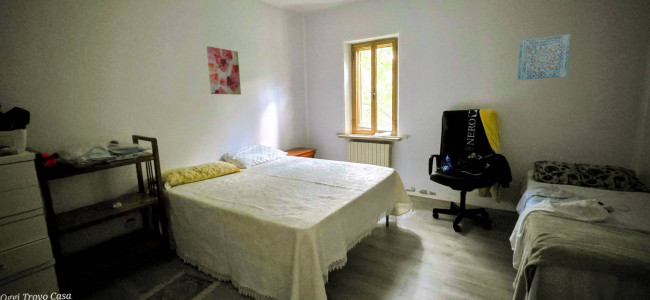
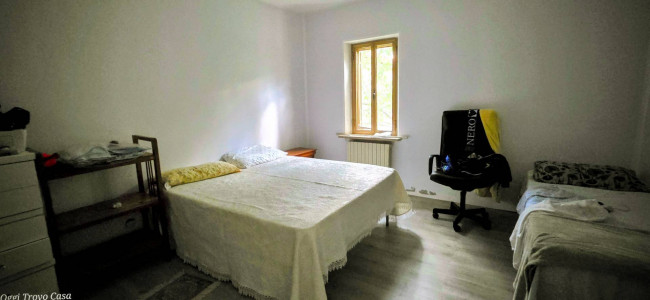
- wall art [517,33,571,81]
- wall art [206,45,242,96]
